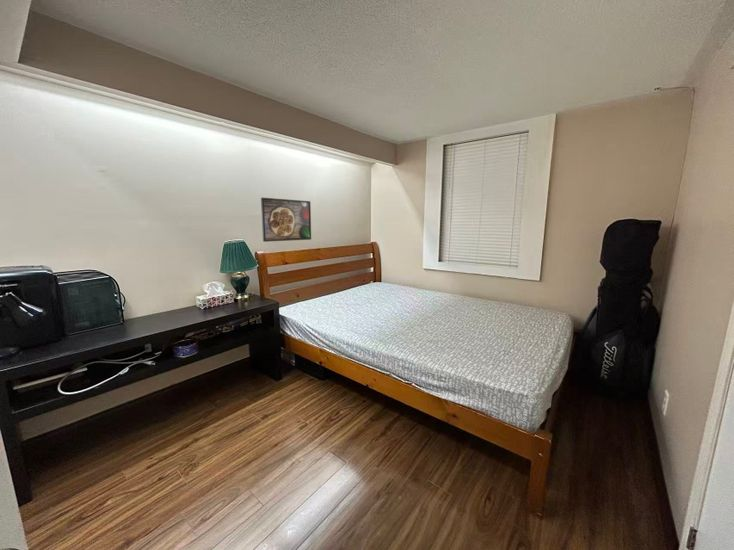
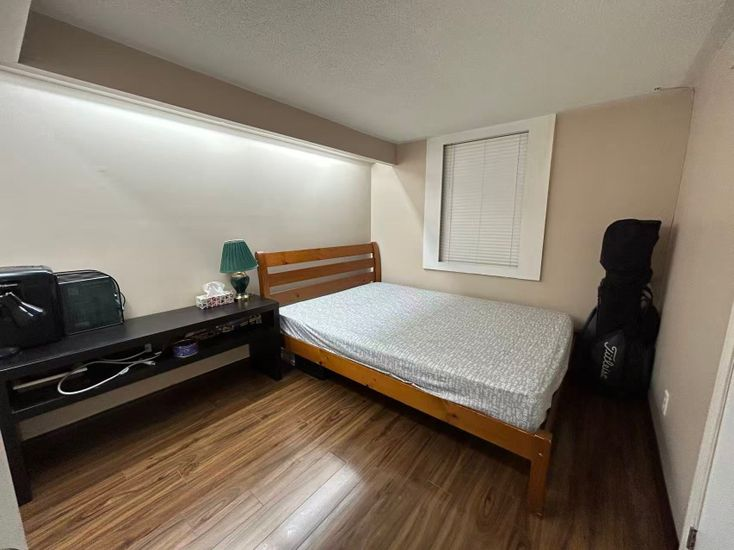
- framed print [260,197,312,243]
